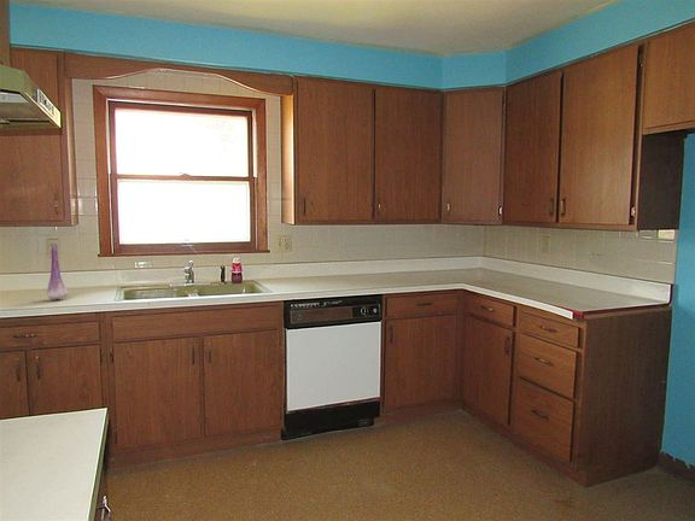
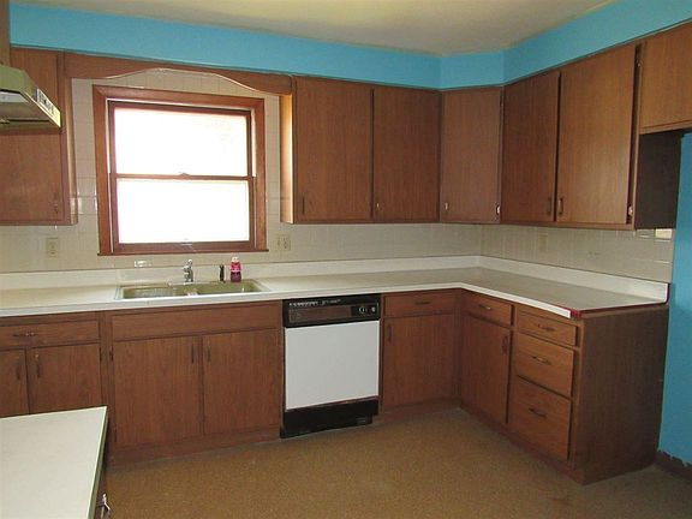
- vase [46,244,70,300]
